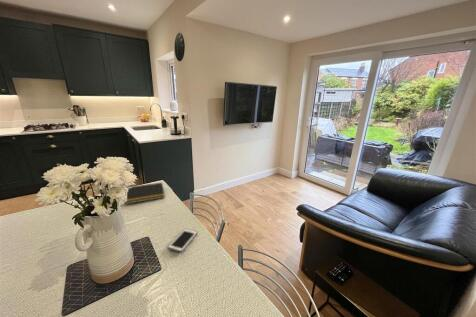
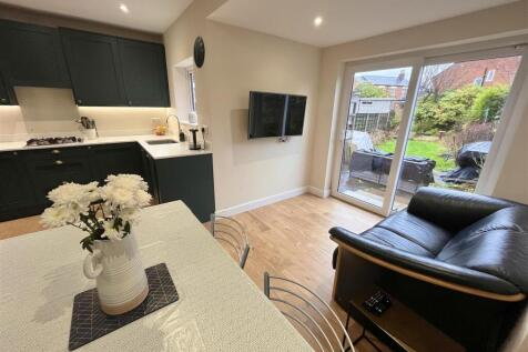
- notepad [124,182,166,205]
- cell phone [167,228,198,253]
